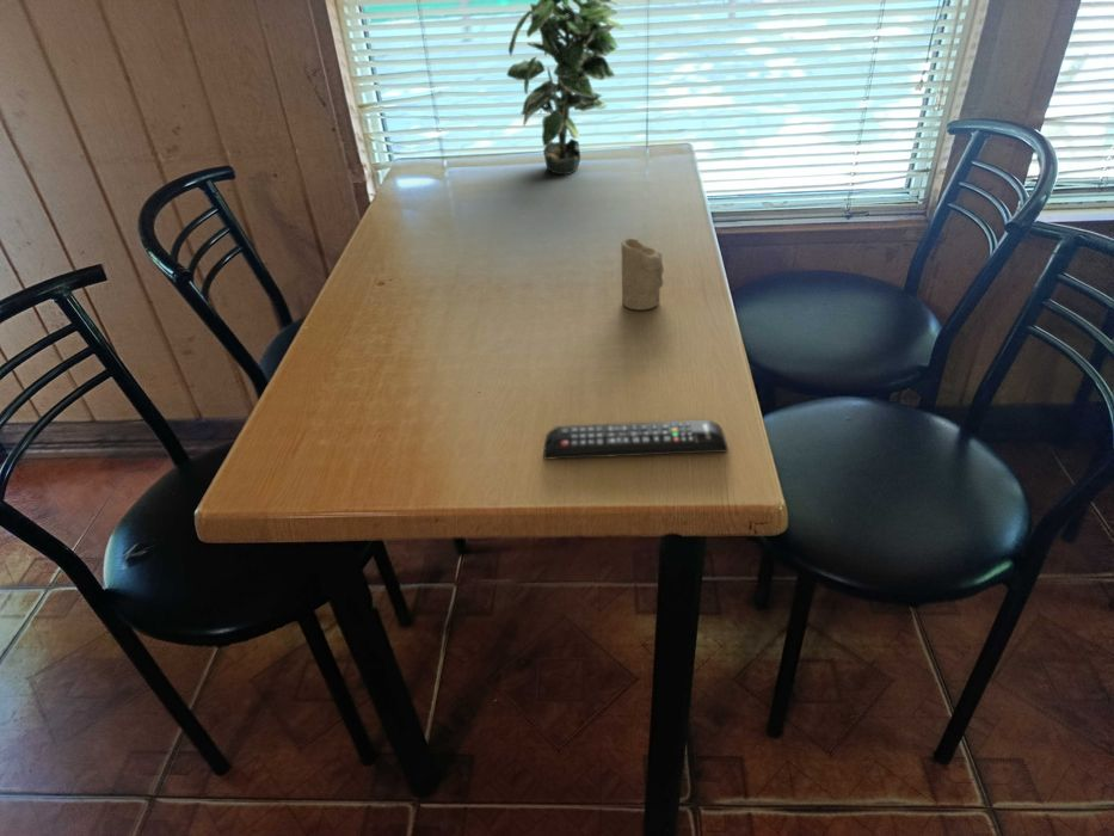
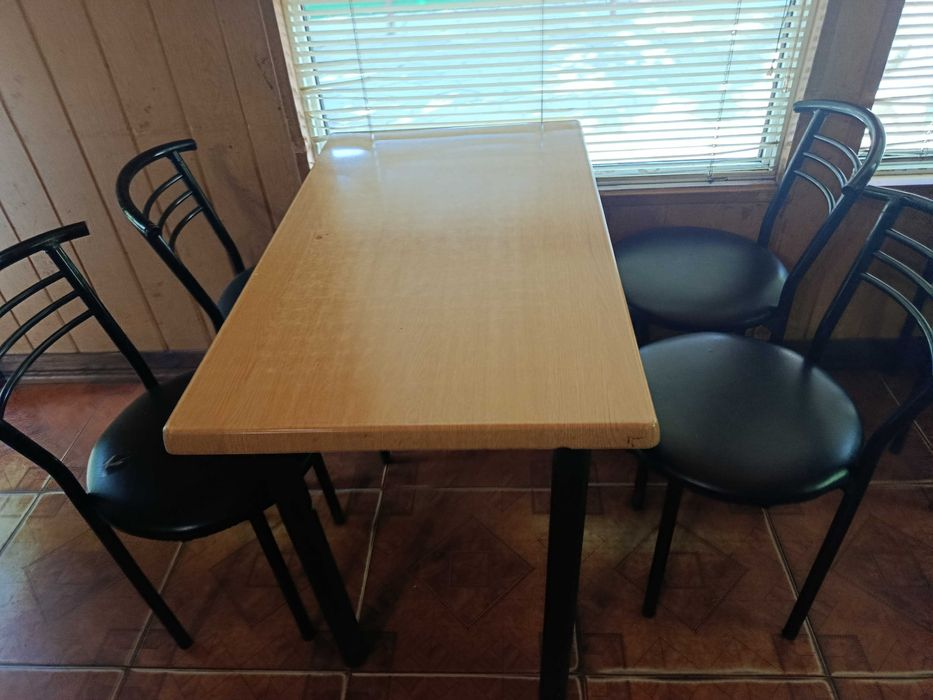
- candle [620,238,665,311]
- remote control [542,419,730,461]
- potted plant [505,0,624,176]
